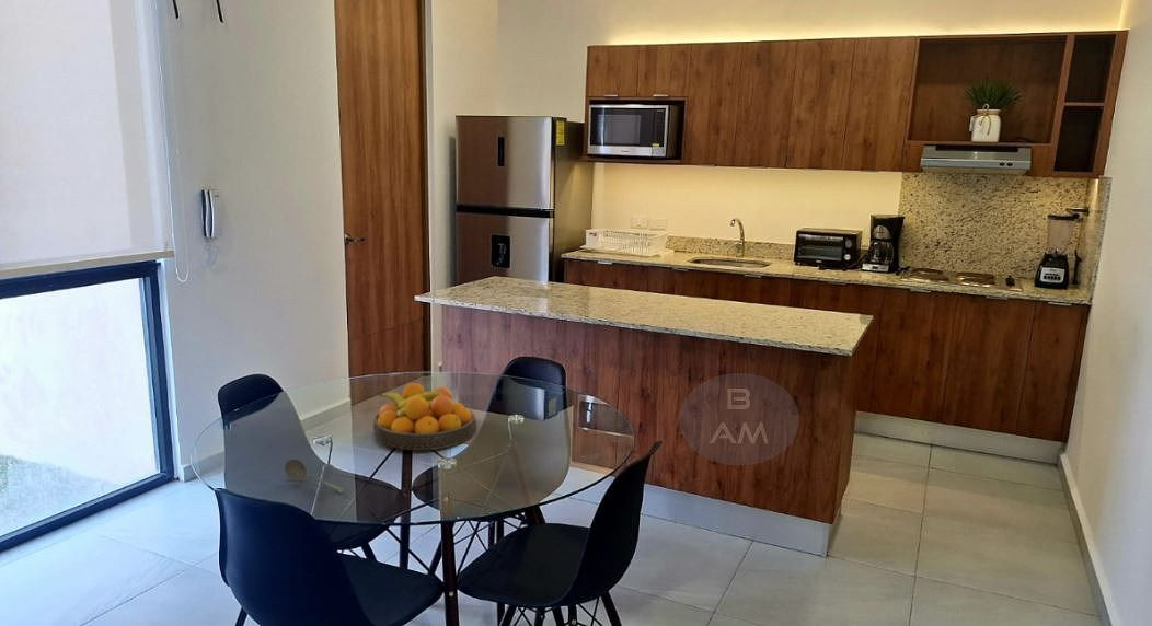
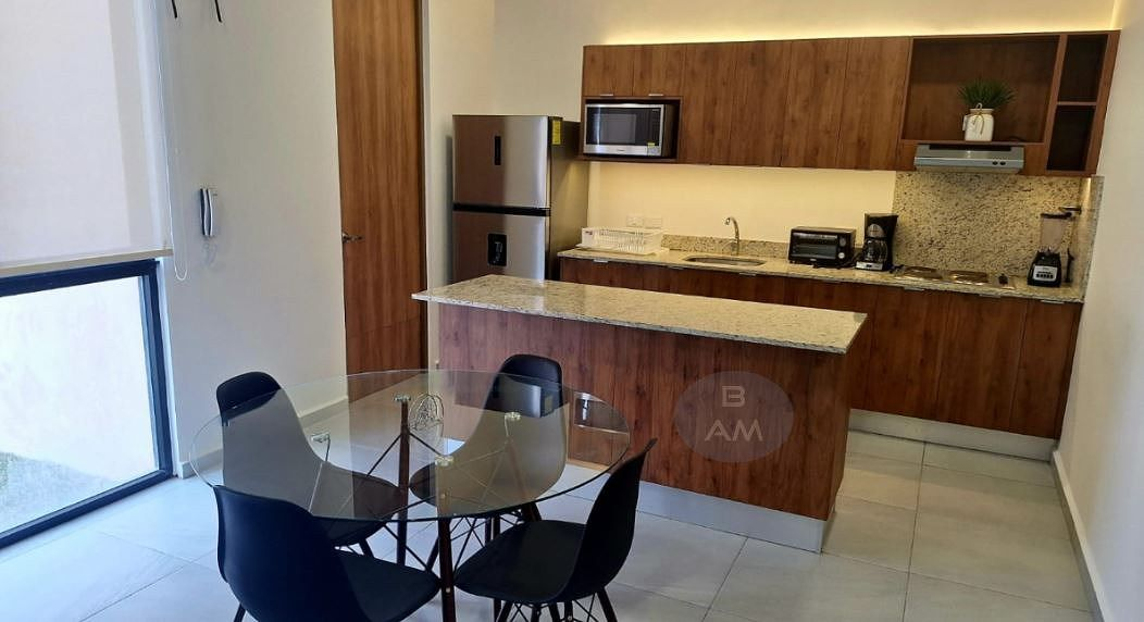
- soupspoon [284,459,344,495]
- fruit bowl [372,382,477,451]
